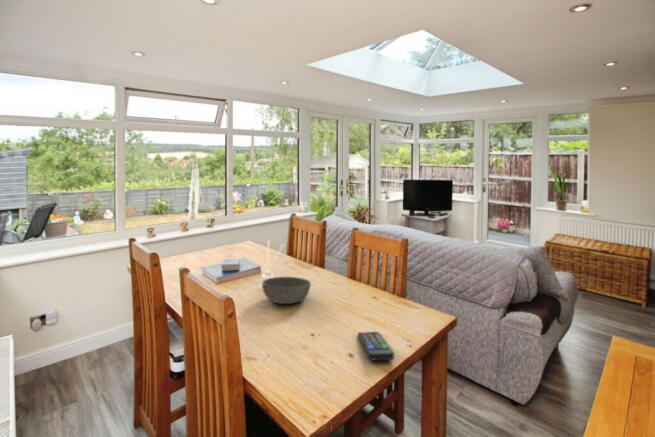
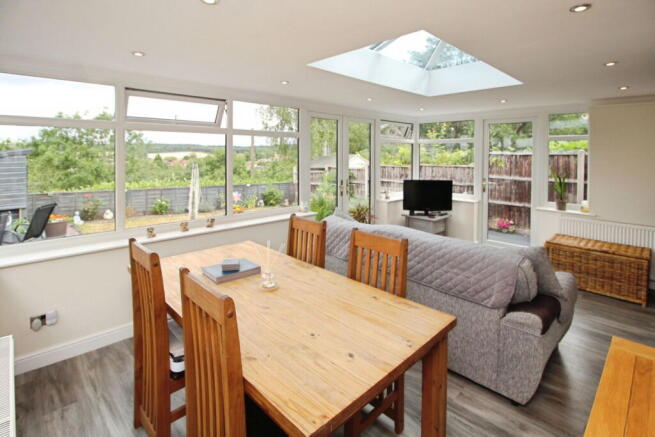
- bowl [261,276,312,305]
- remote control [357,331,395,361]
